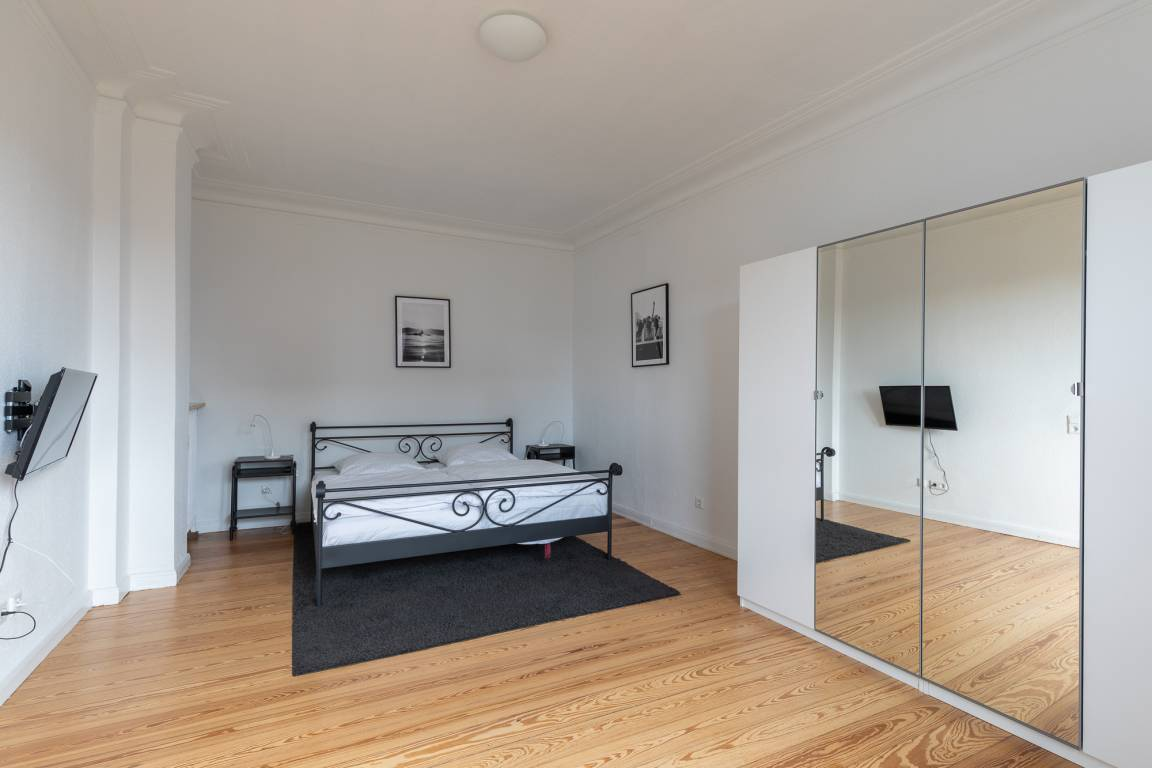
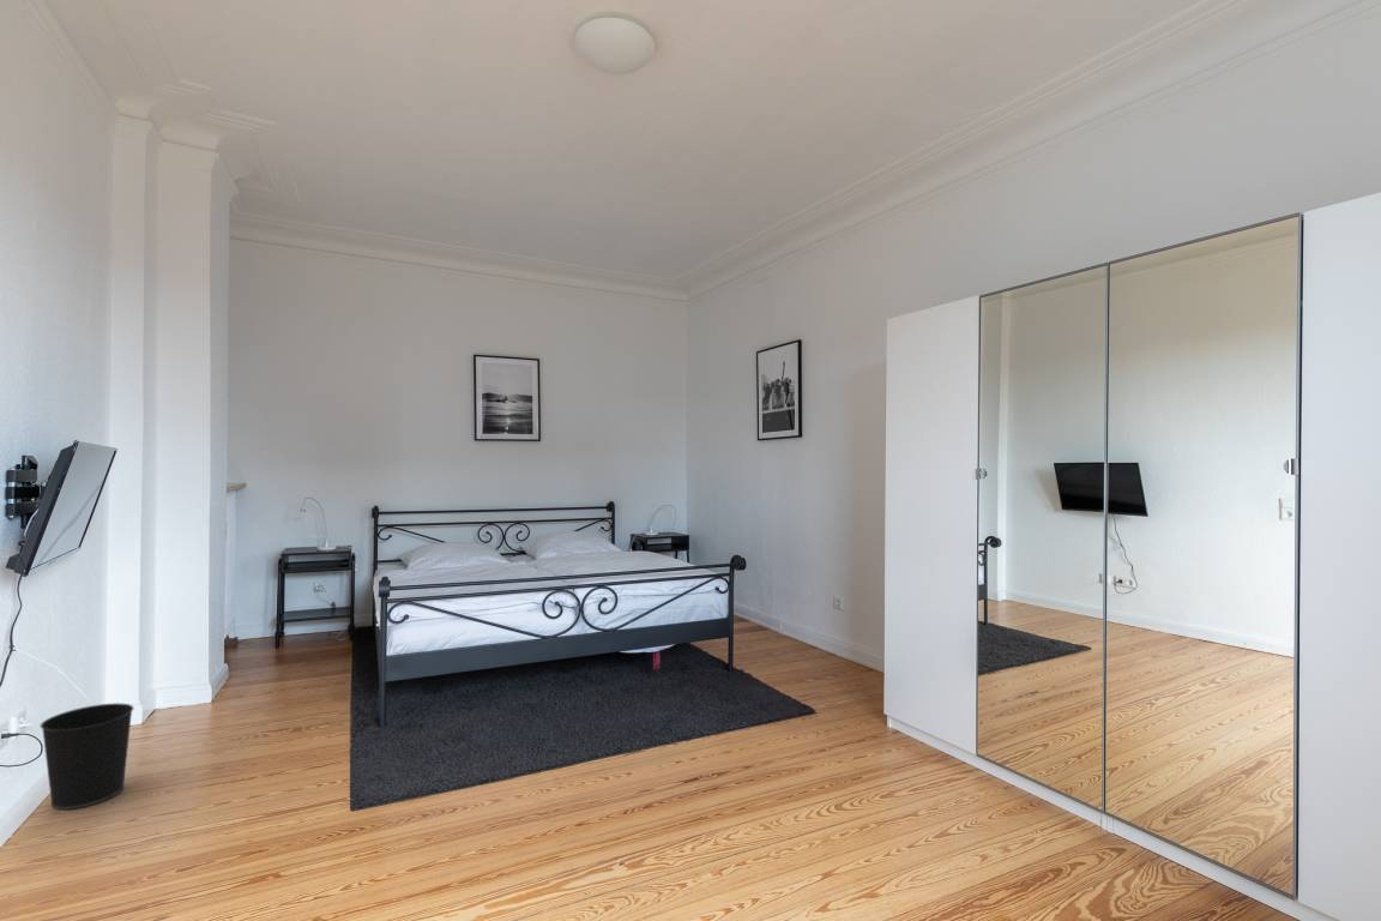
+ wastebasket [40,702,135,811]
